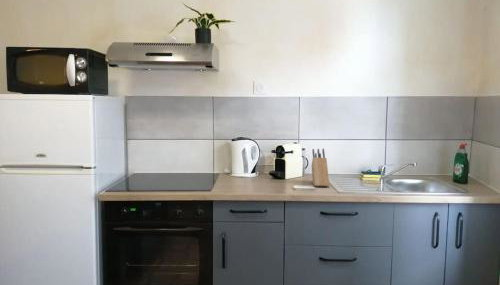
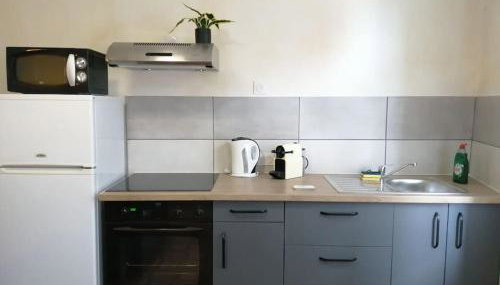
- knife block [311,148,330,187]
